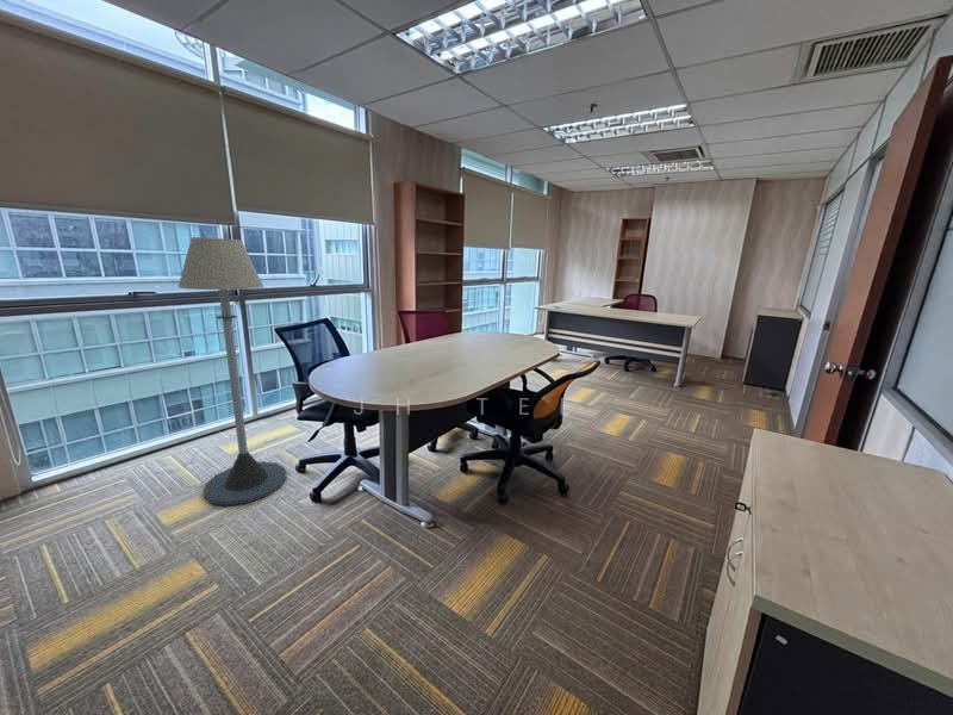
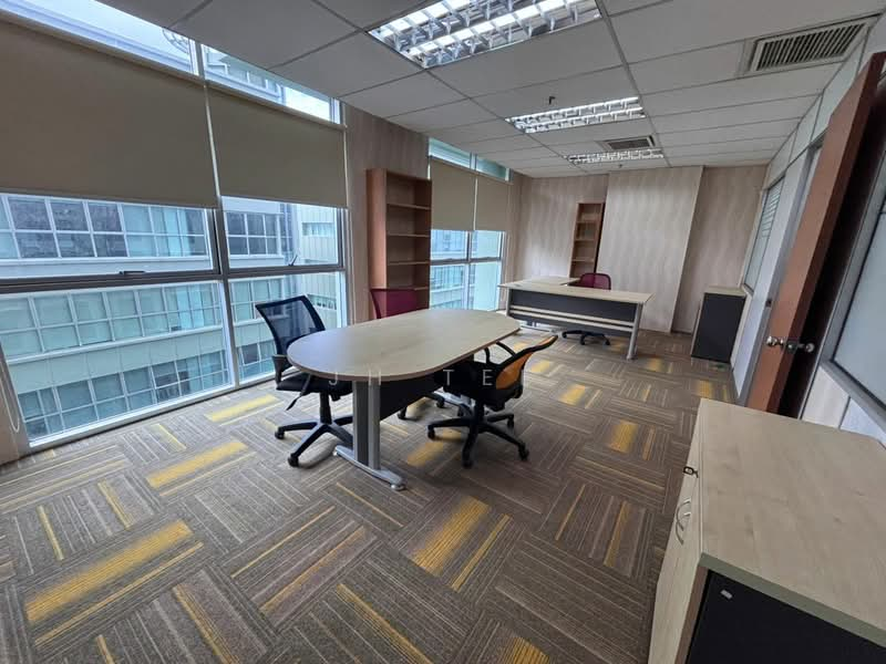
- floor lamp [177,236,288,506]
